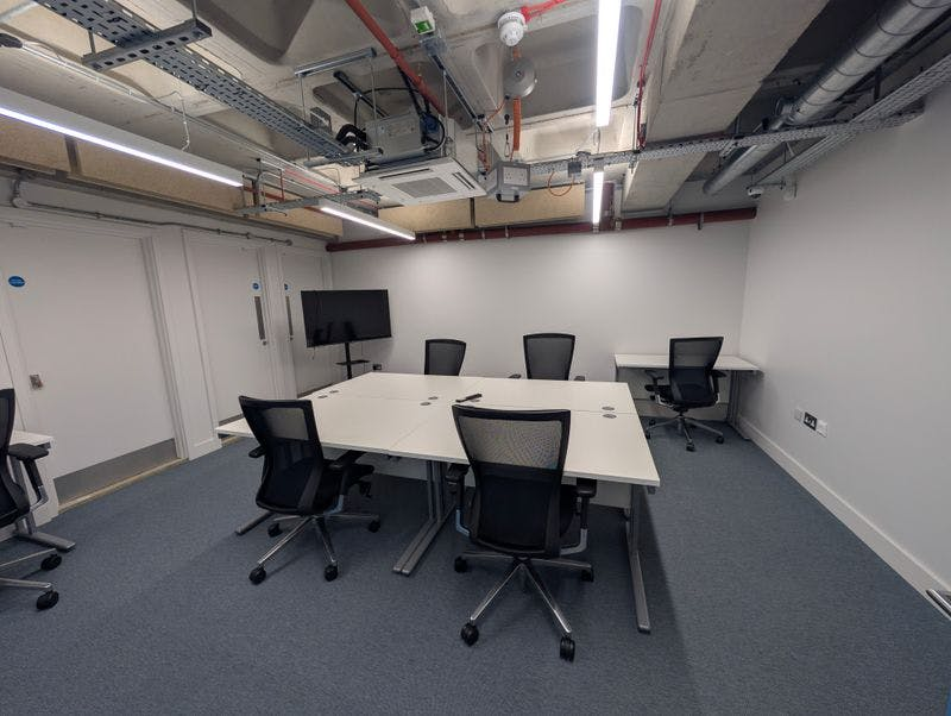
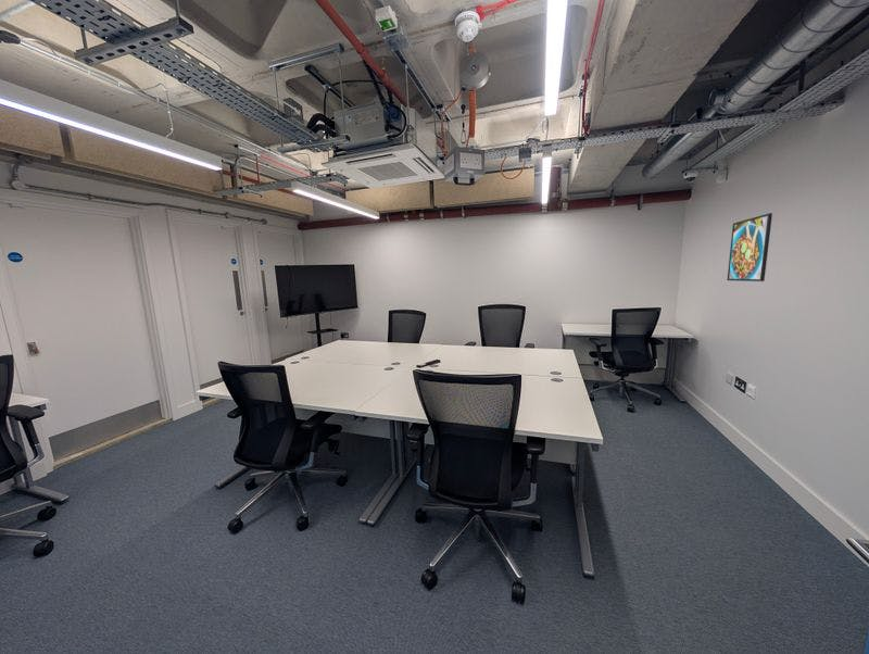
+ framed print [726,212,773,282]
